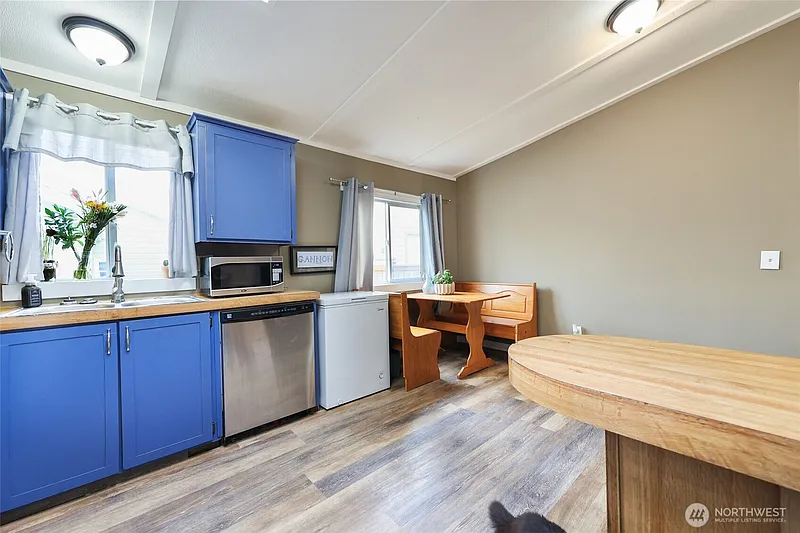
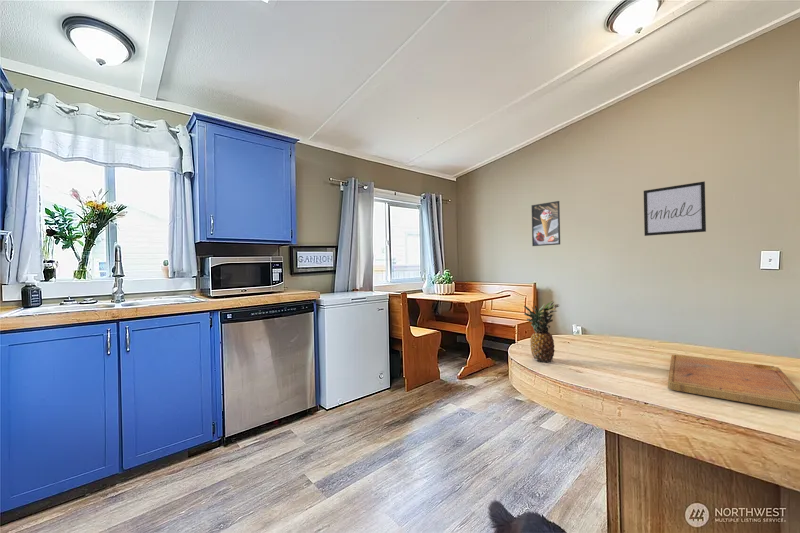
+ fruit [523,299,560,363]
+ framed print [531,200,561,247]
+ wall art [643,180,707,237]
+ cutting board [667,354,800,413]
